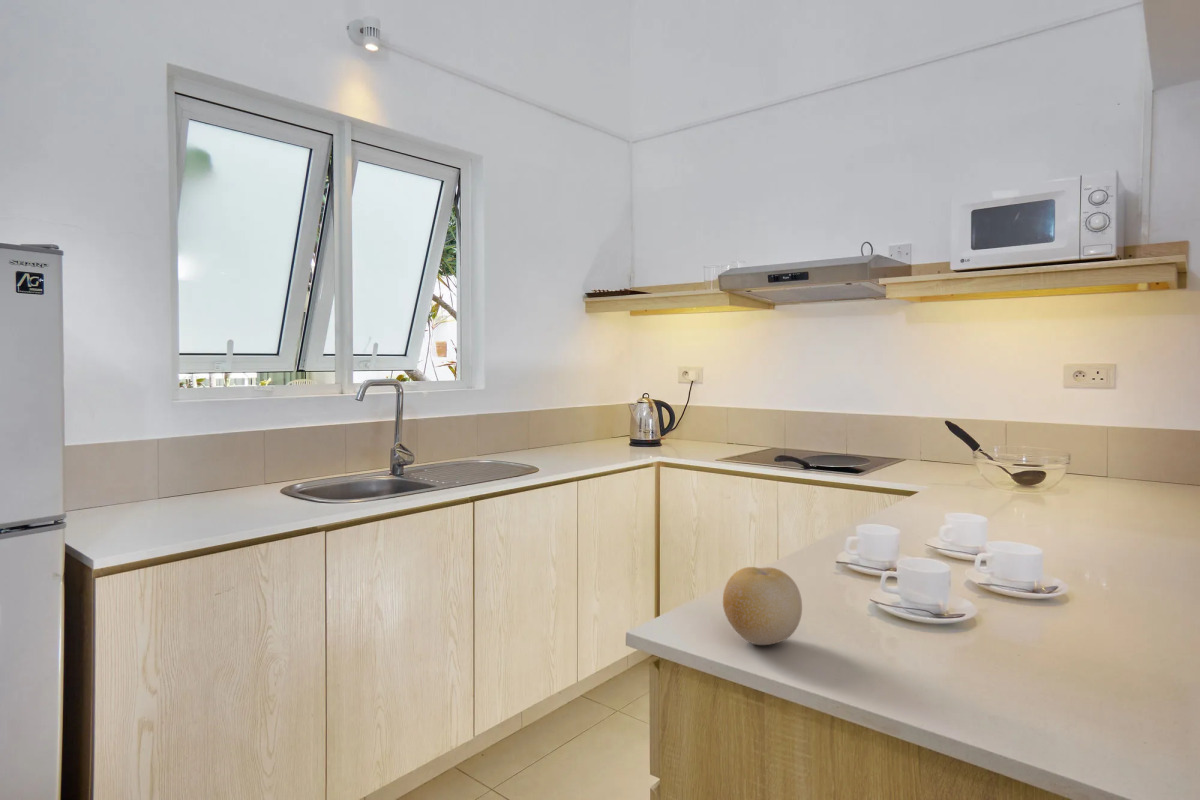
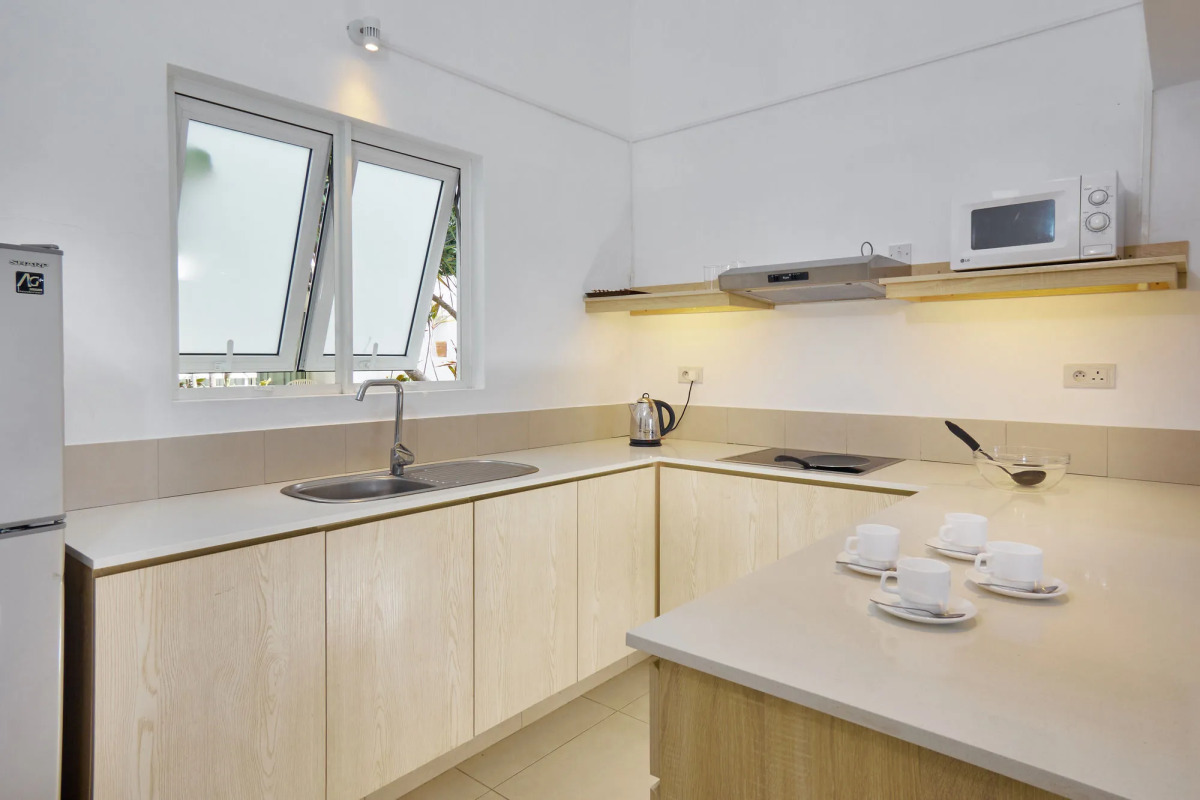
- fruit [722,566,803,646]
